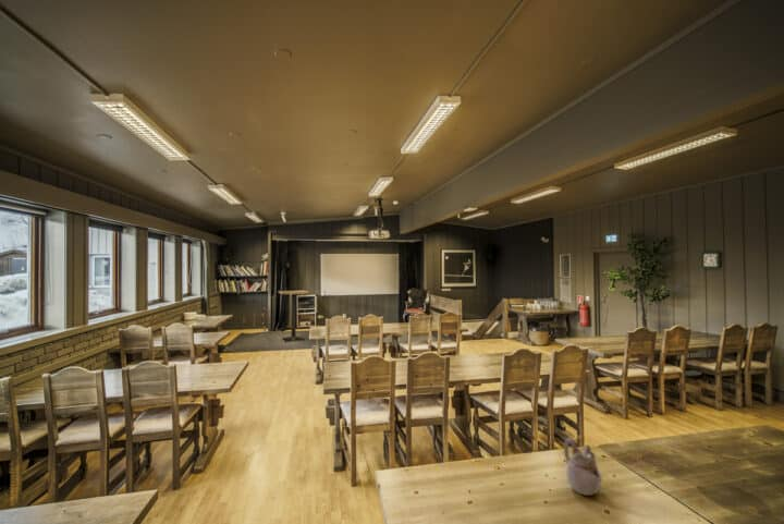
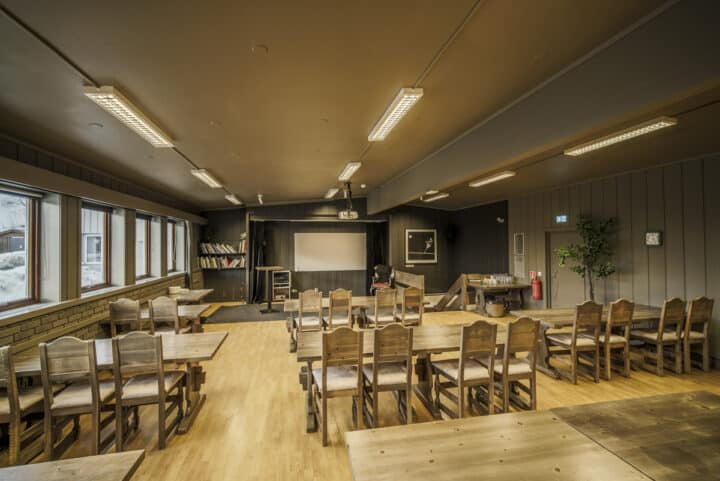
- teapot [563,437,603,497]
